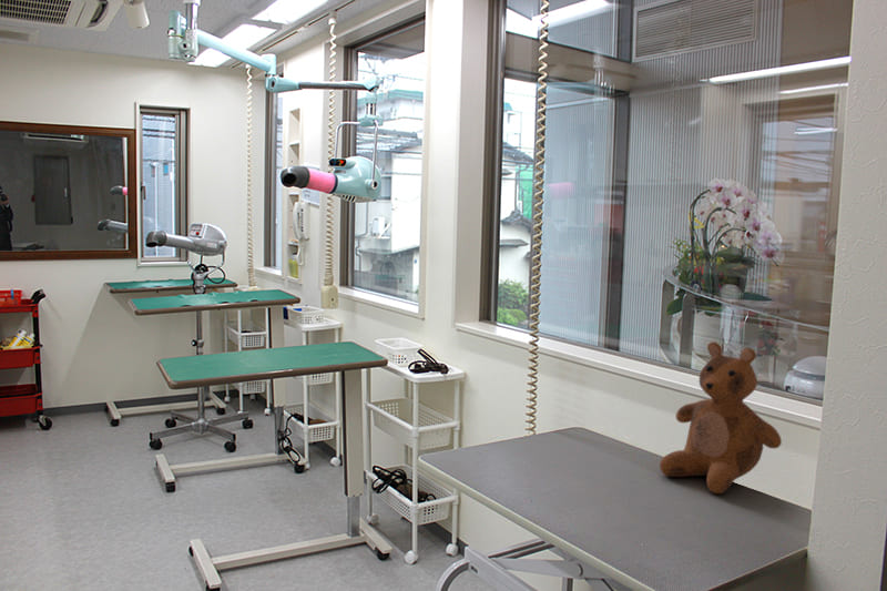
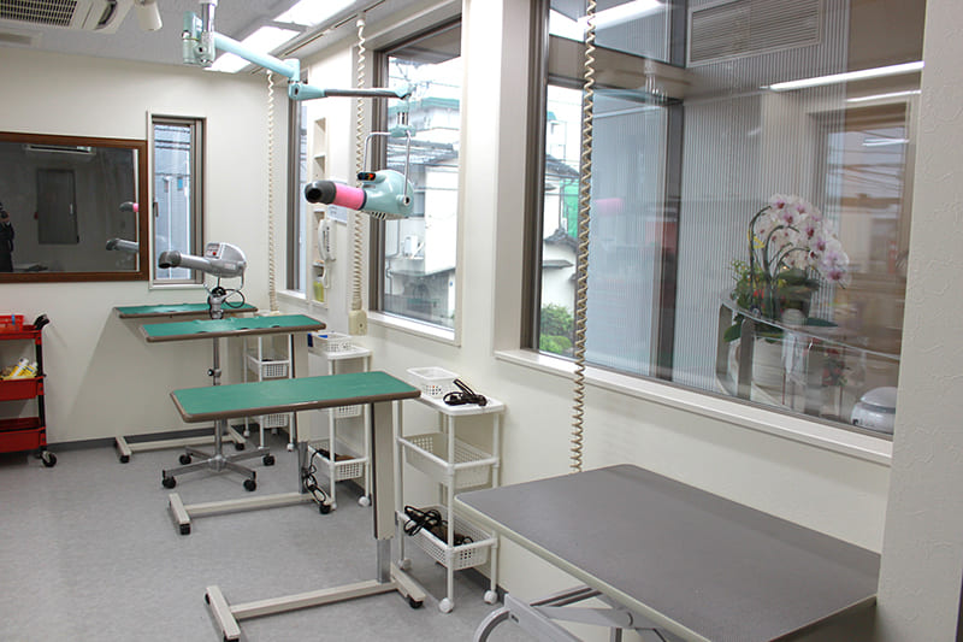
- teddy bear [659,340,783,495]
